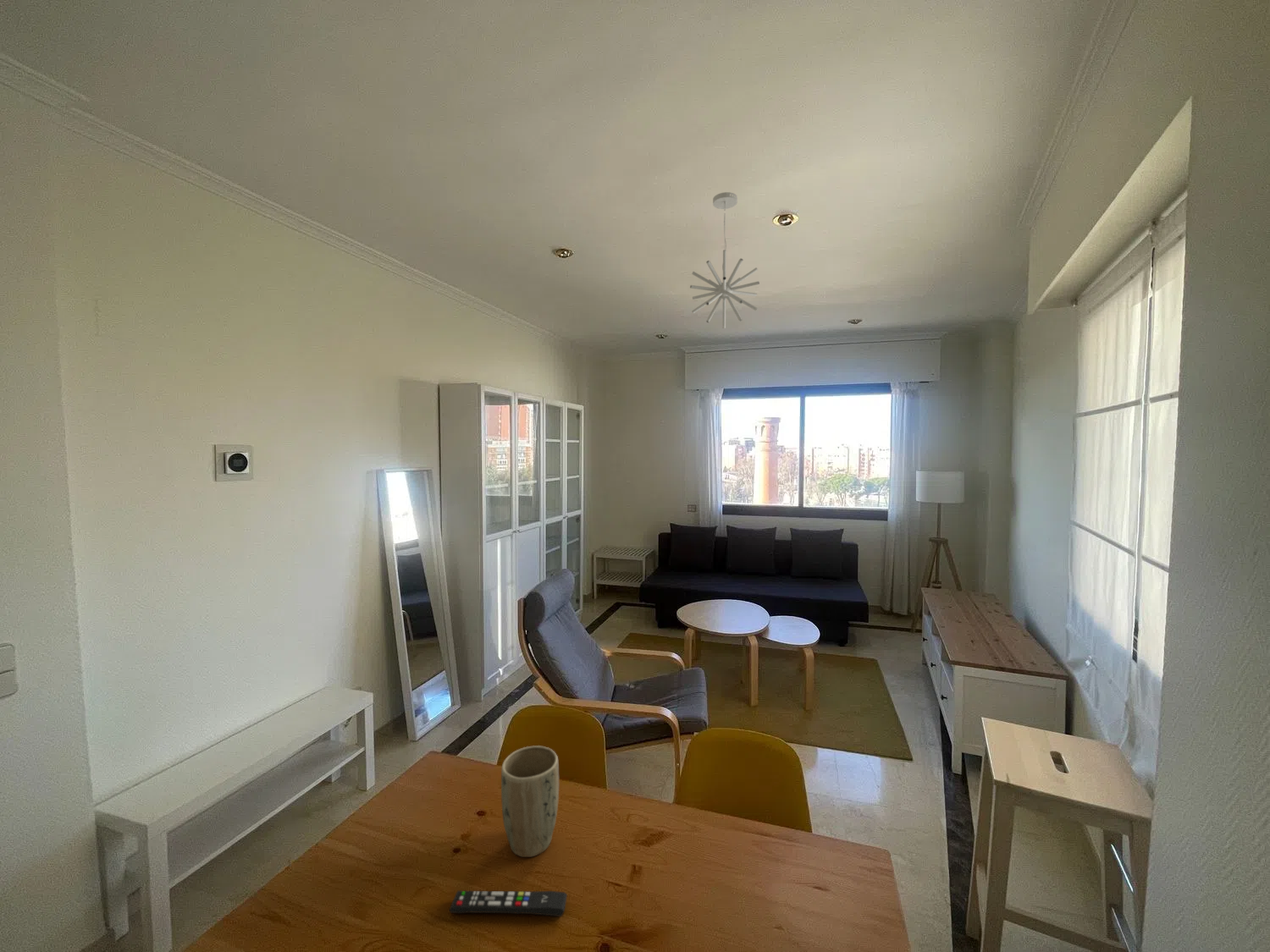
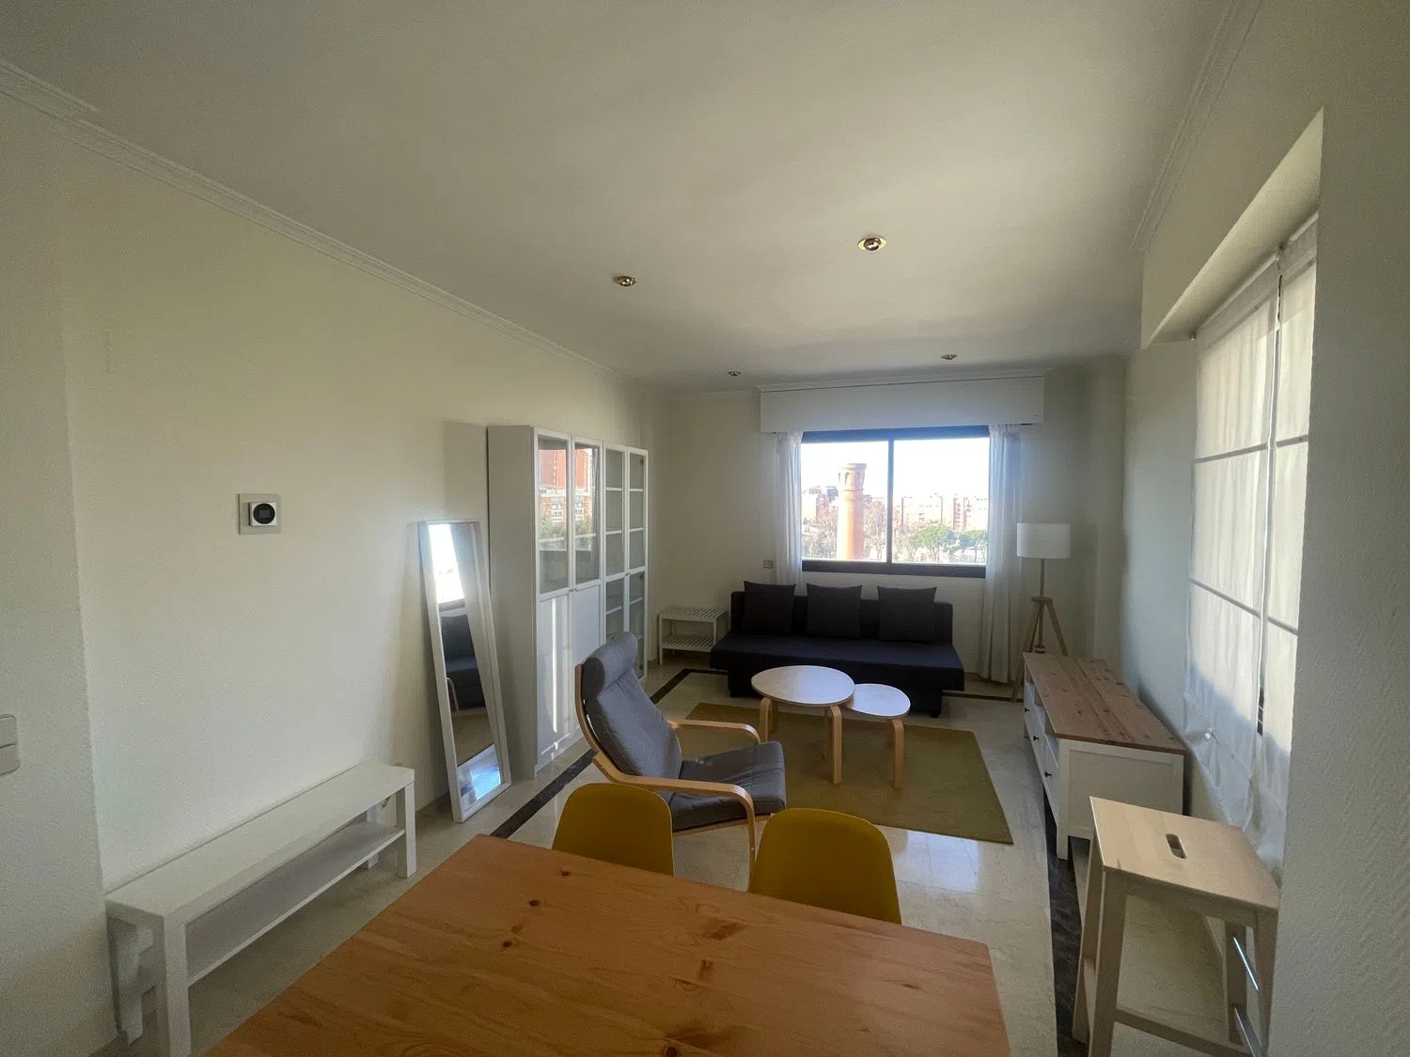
- pendant light [689,191,760,329]
- remote control [449,890,568,917]
- plant pot [500,745,560,858]
